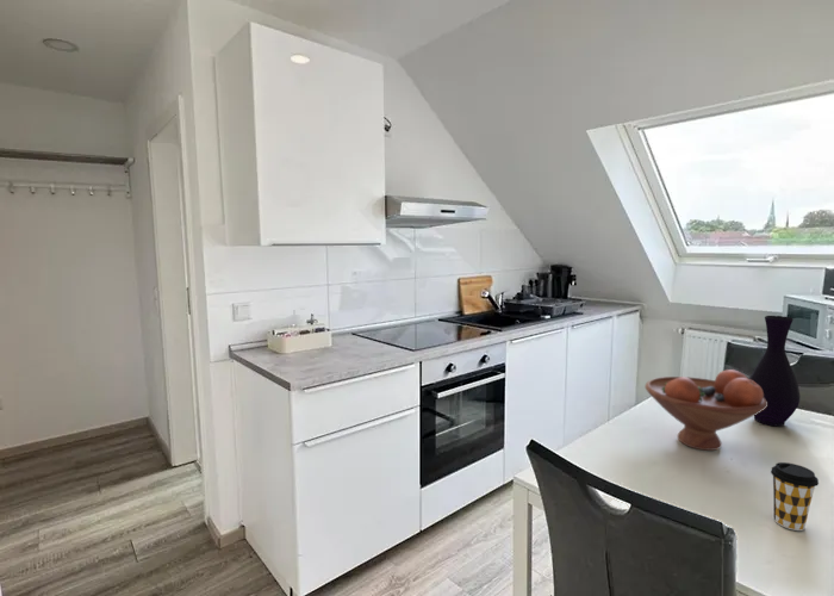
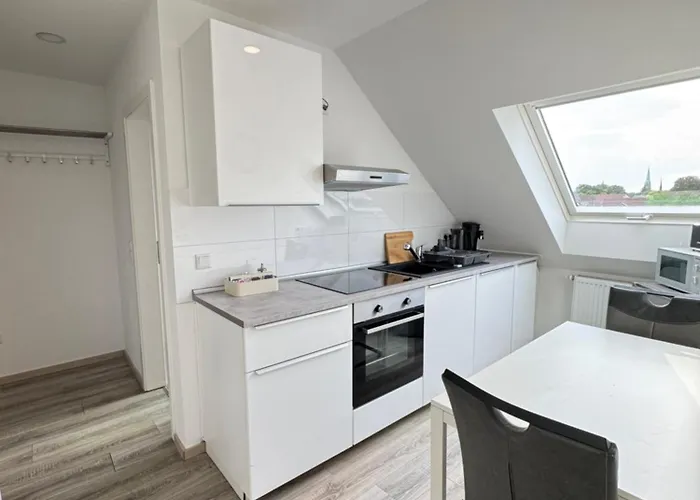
- vase [748,315,801,428]
- fruit bowl [645,368,767,452]
- coffee cup [770,461,820,532]
